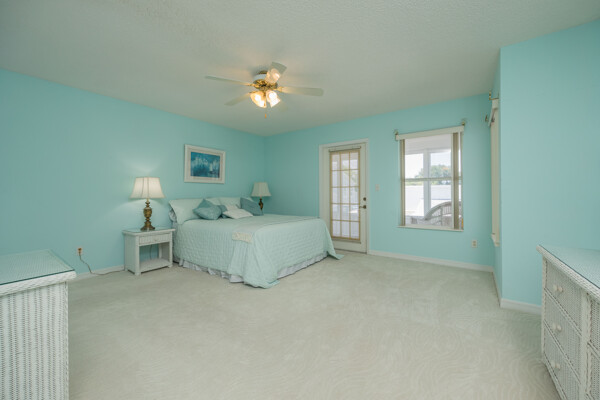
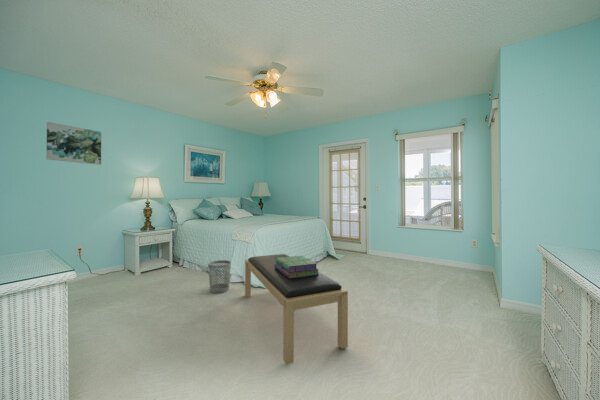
+ wall art [45,121,102,166]
+ stack of books [274,255,320,278]
+ bench [244,253,349,365]
+ wastebasket [207,259,232,294]
